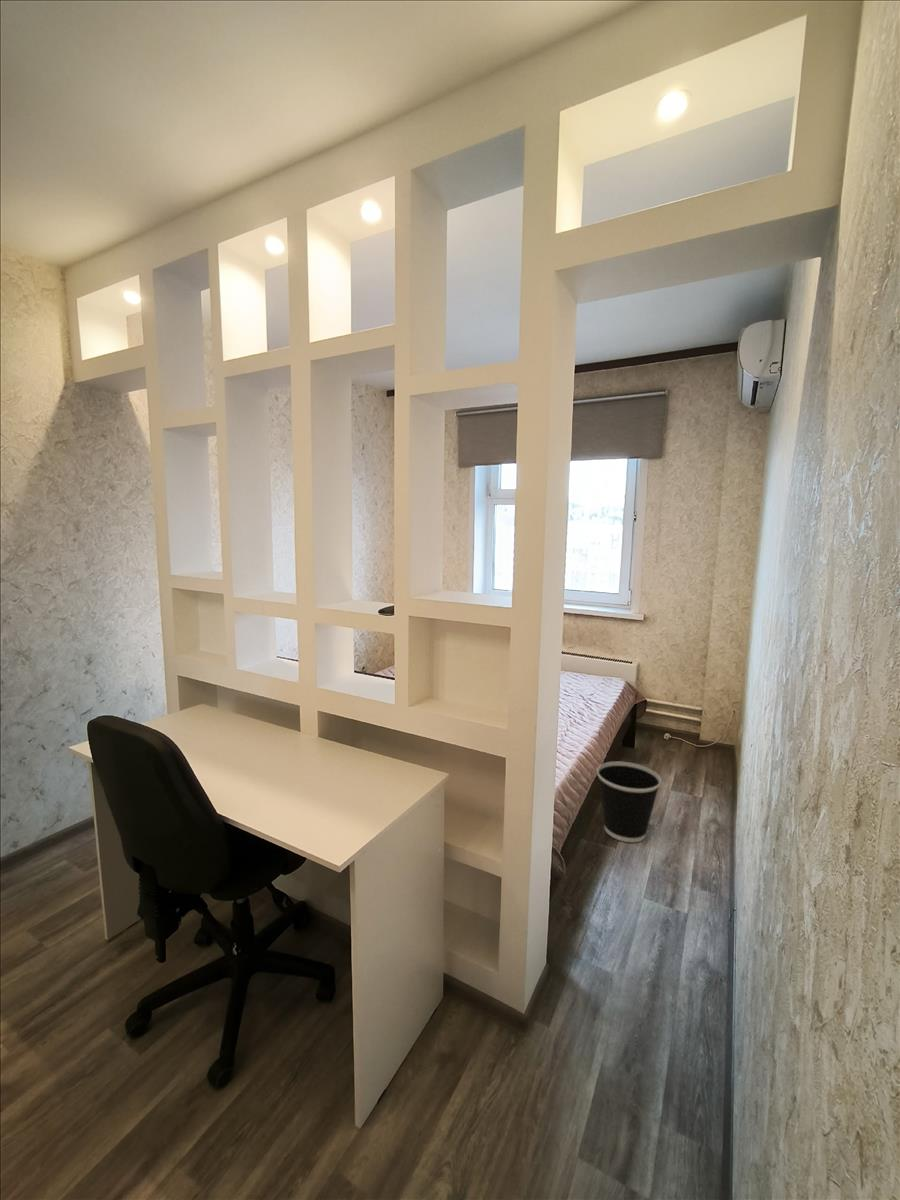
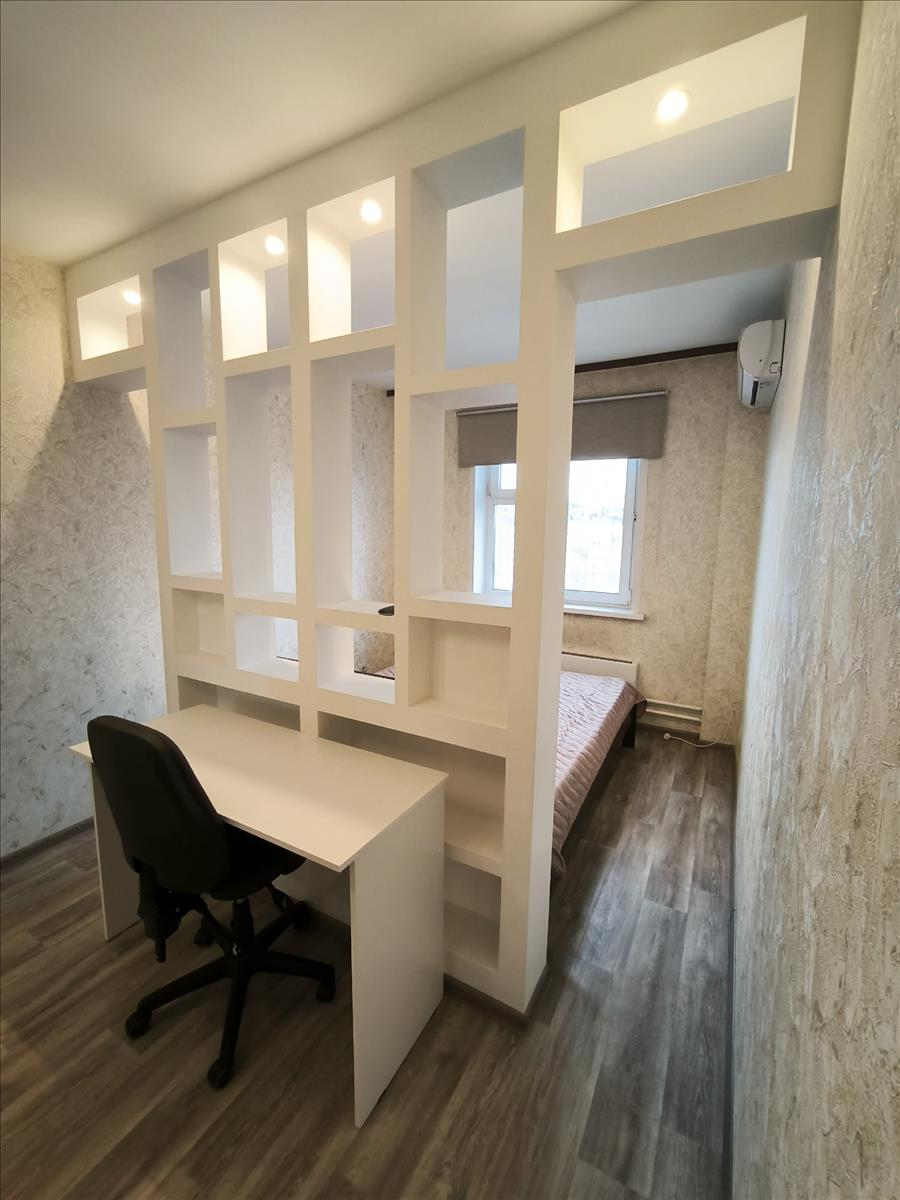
- wastebasket [596,761,662,843]
